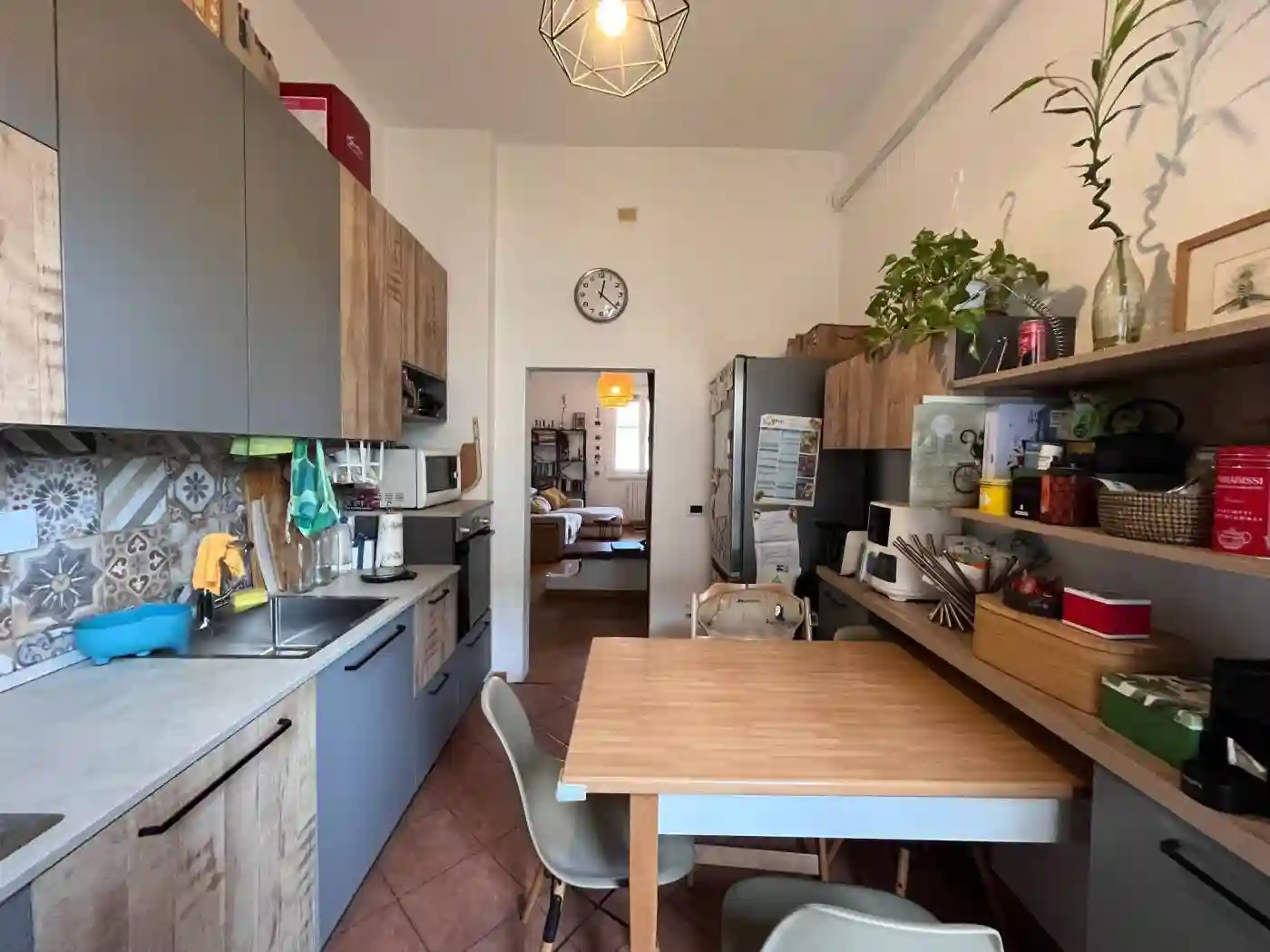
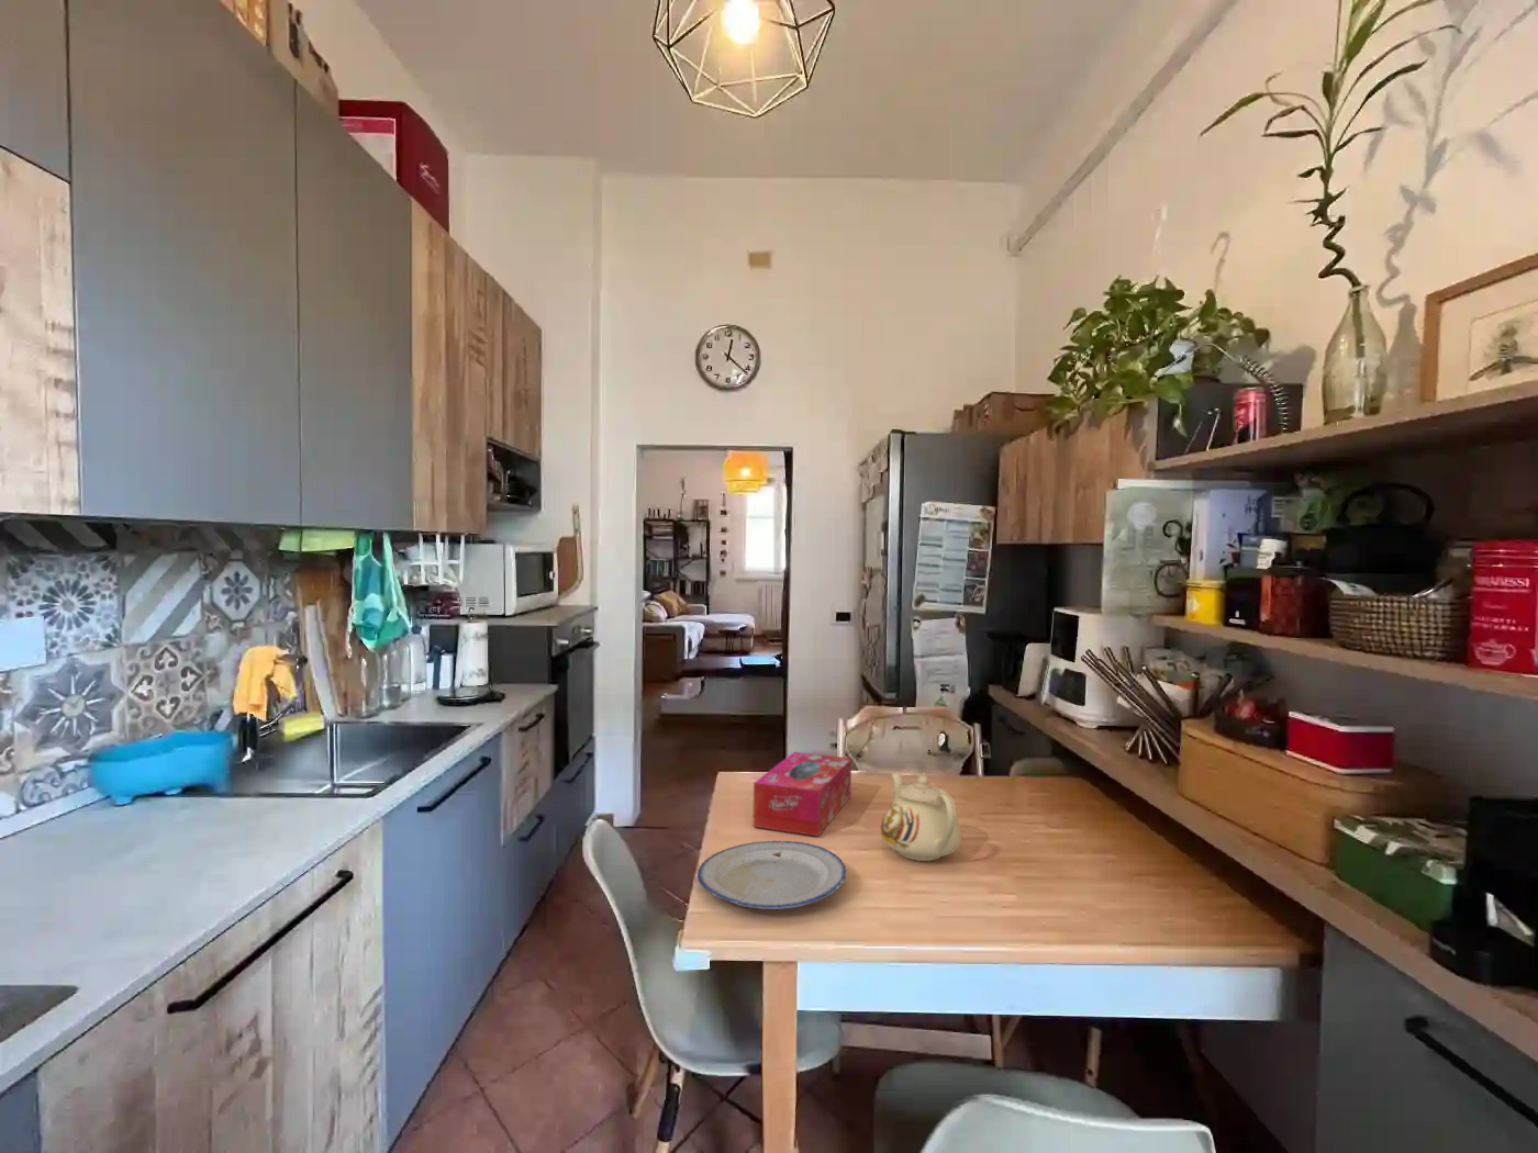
+ teapot [880,771,963,862]
+ plate [696,841,847,911]
+ tissue box [751,751,853,837]
